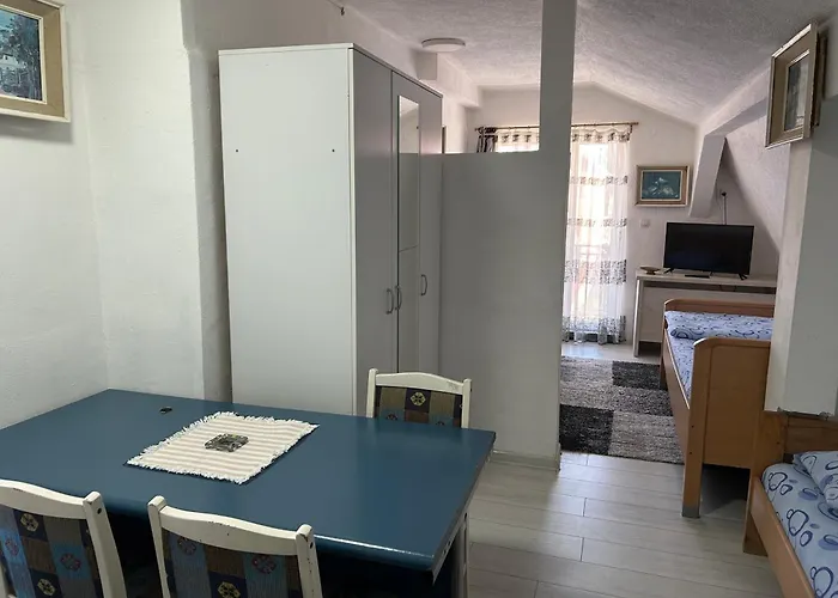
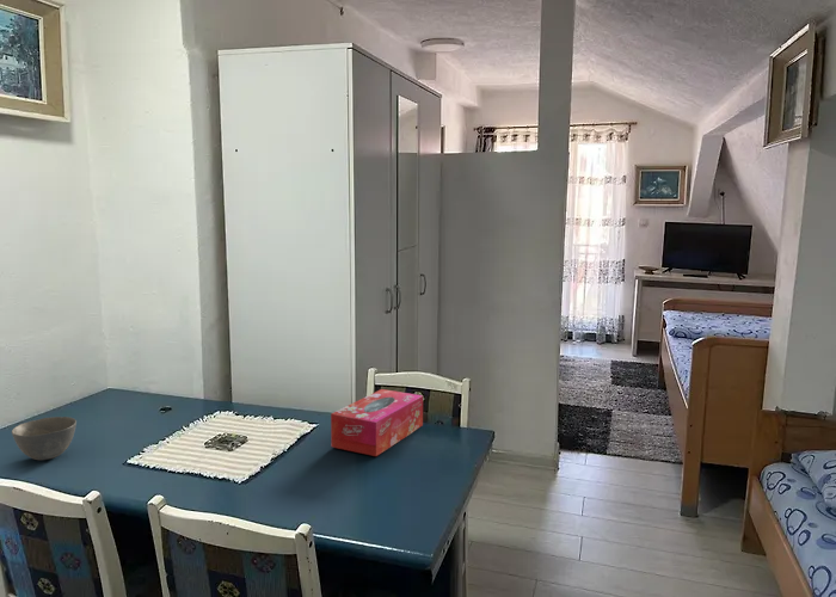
+ tissue box [330,388,424,457]
+ bowl [11,416,78,461]
